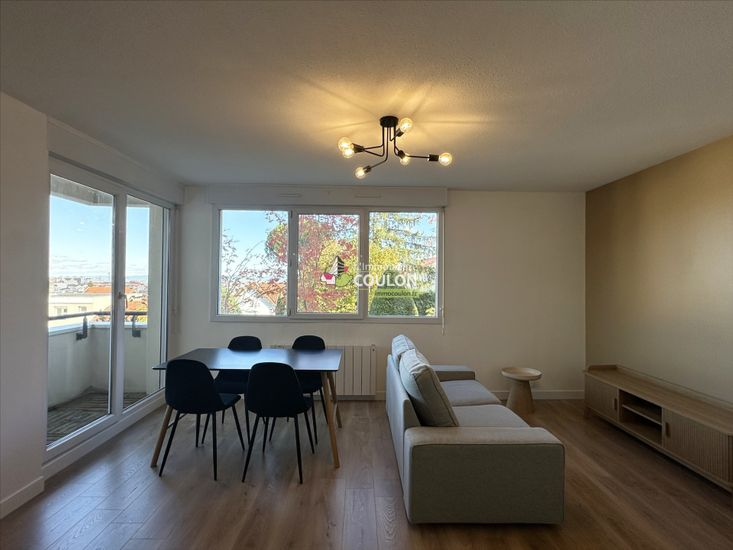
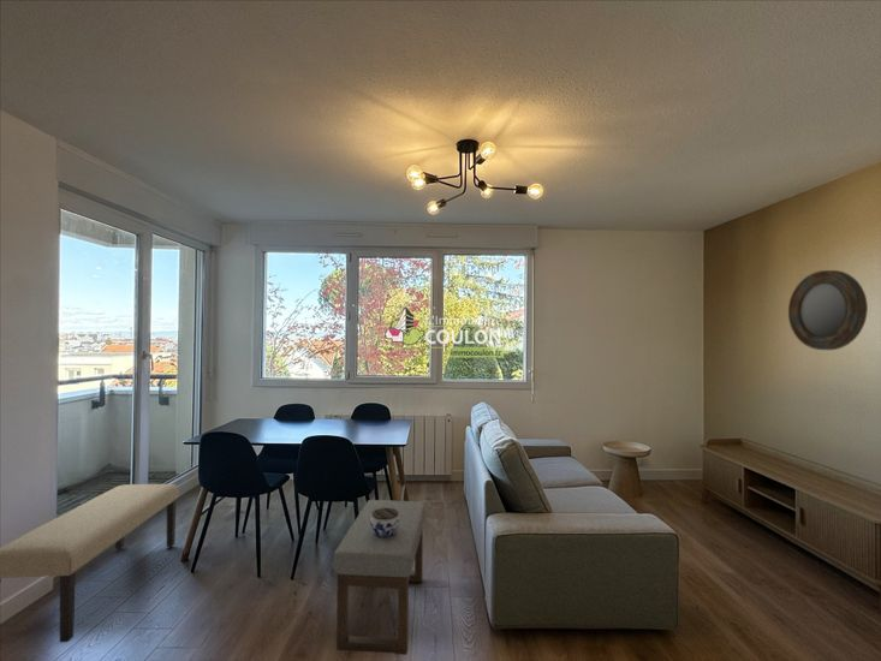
+ bench [0,483,180,643]
+ home mirror [787,269,869,351]
+ ottoman [333,499,427,656]
+ jar [370,507,400,537]
